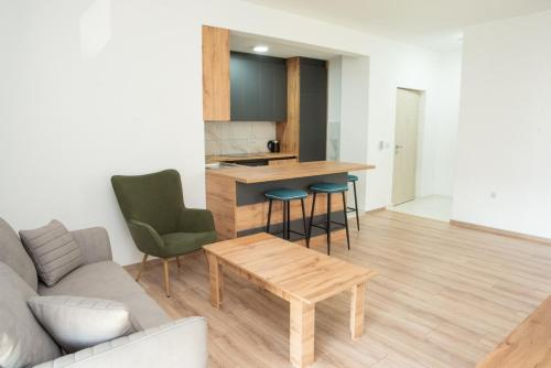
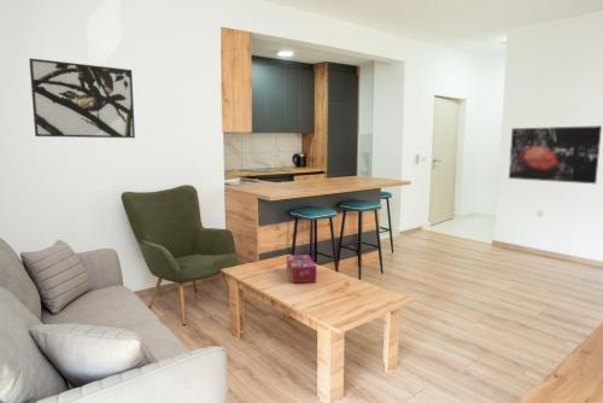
+ tissue box [286,253,317,284]
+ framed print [28,57,136,139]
+ wall art [508,124,603,185]
